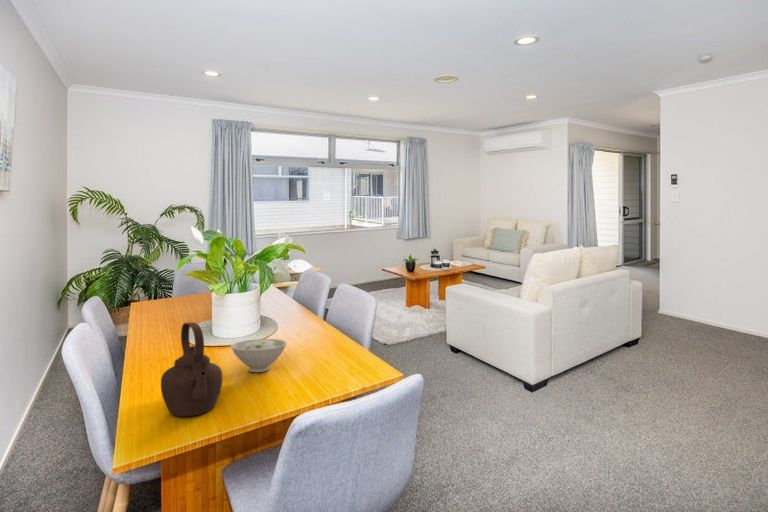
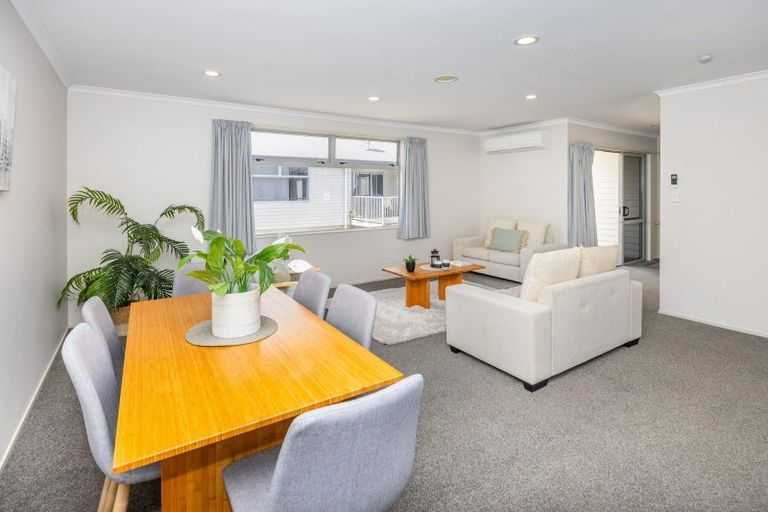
- bowl [230,338,288,373]
- teapot [160,321,224,417]
